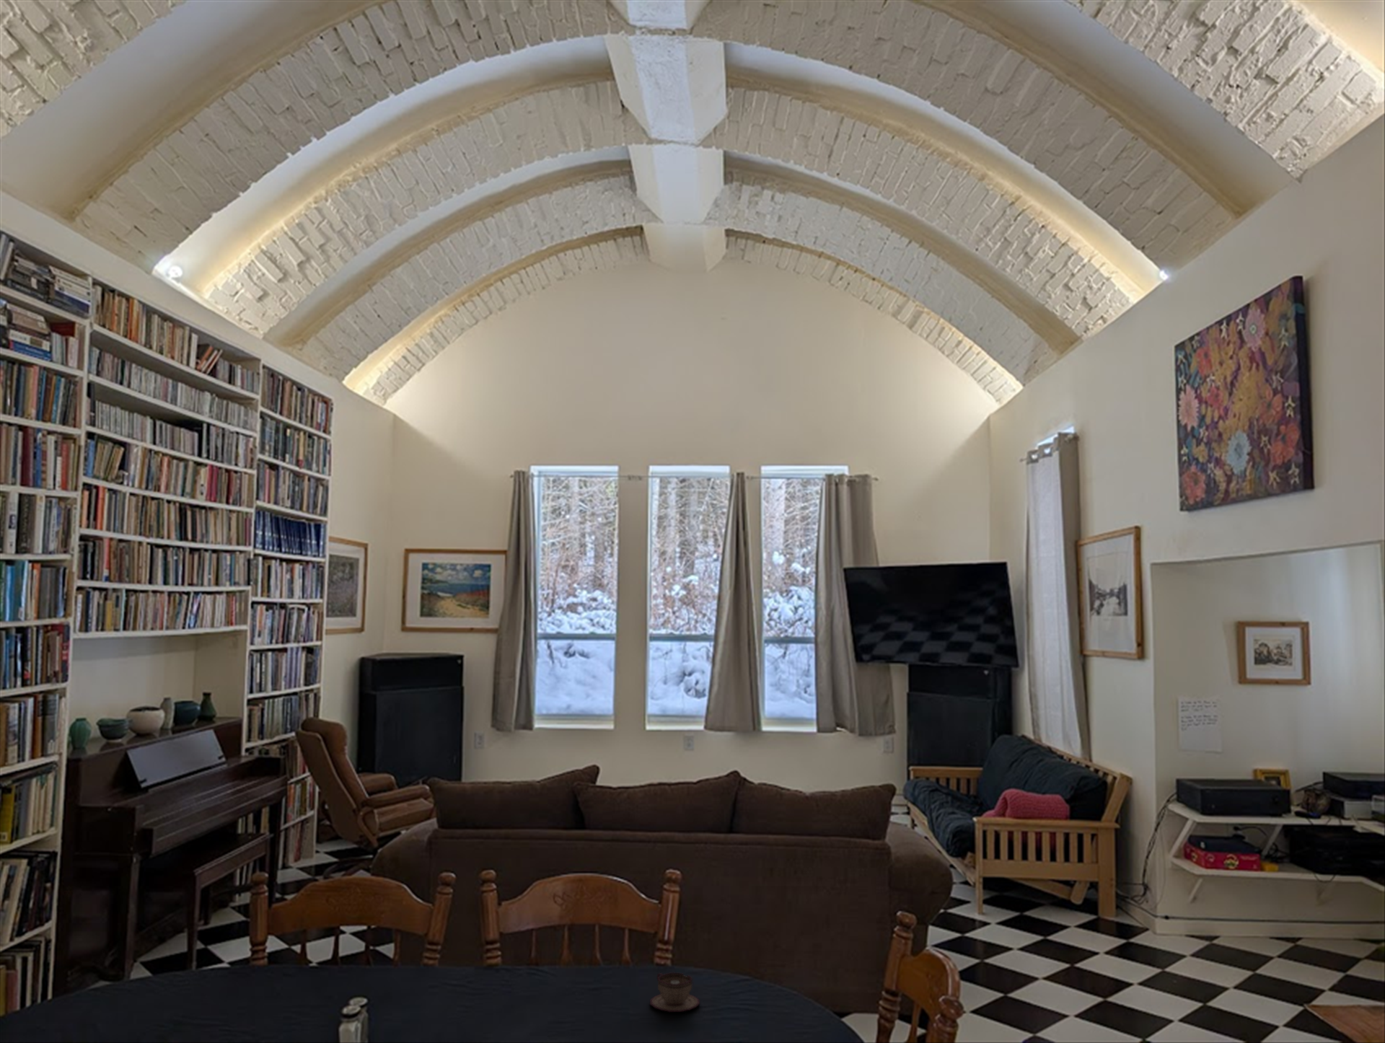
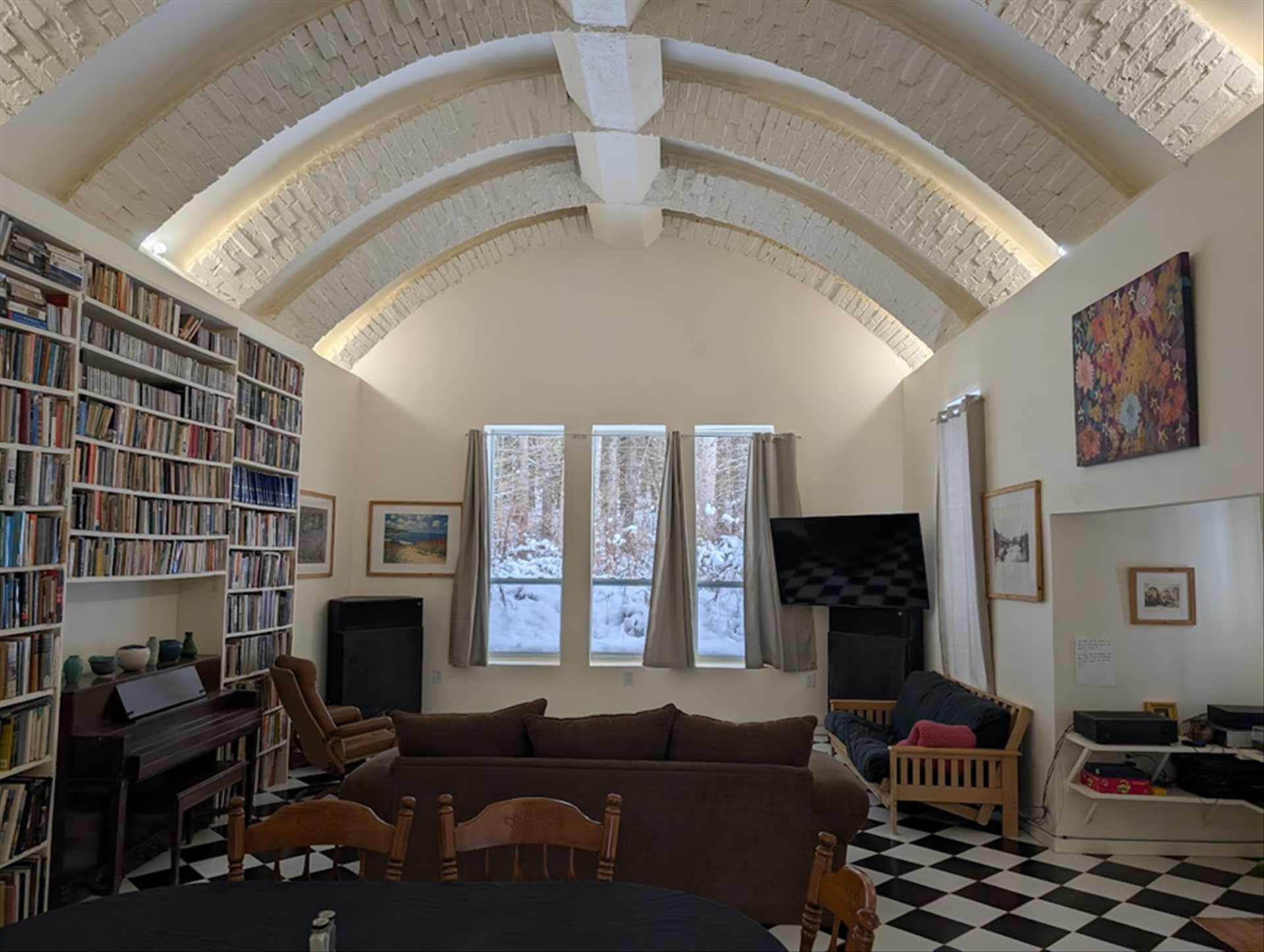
- teacup [650,972,700,1012]
